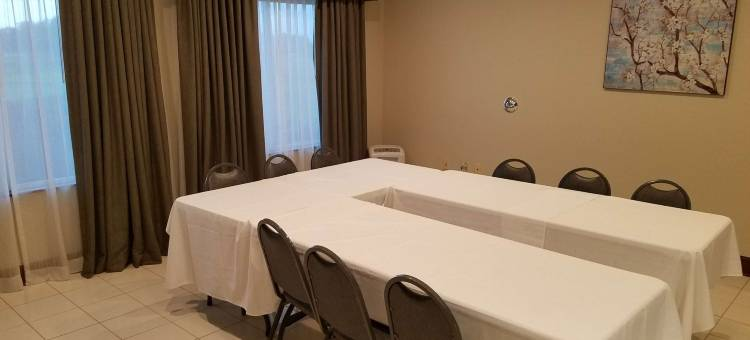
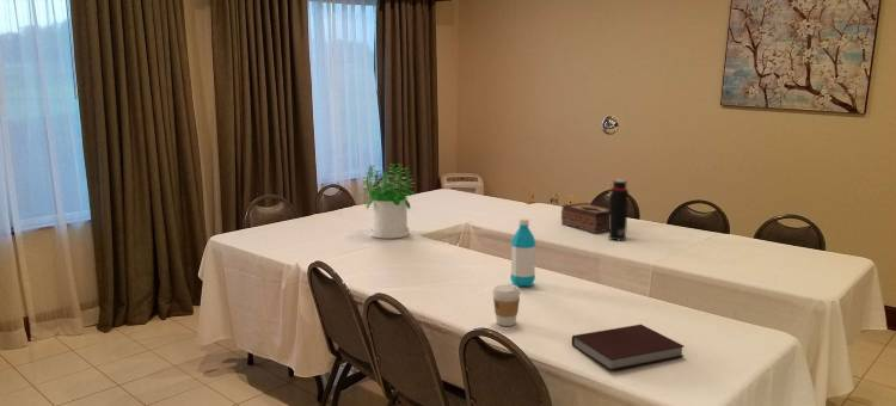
+ water bottle [607,179,630,241]
+ potted plant [358,162,417,240]
+ coffee cup [491,283,521,327]
+ notebook [571,324,685,371]
+ water bottle [509,217,536,288]
+ tissue box [560,202,609,234]
